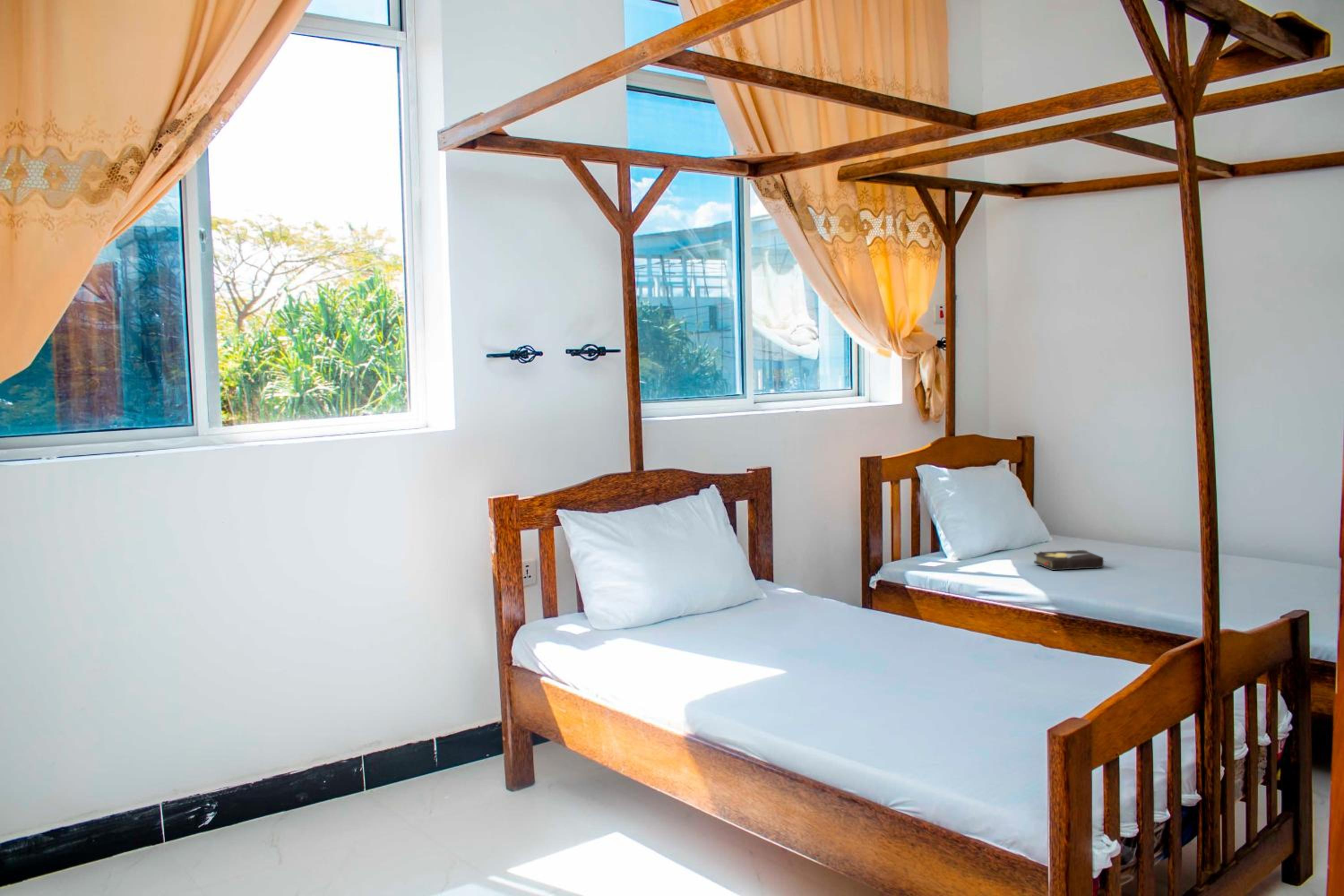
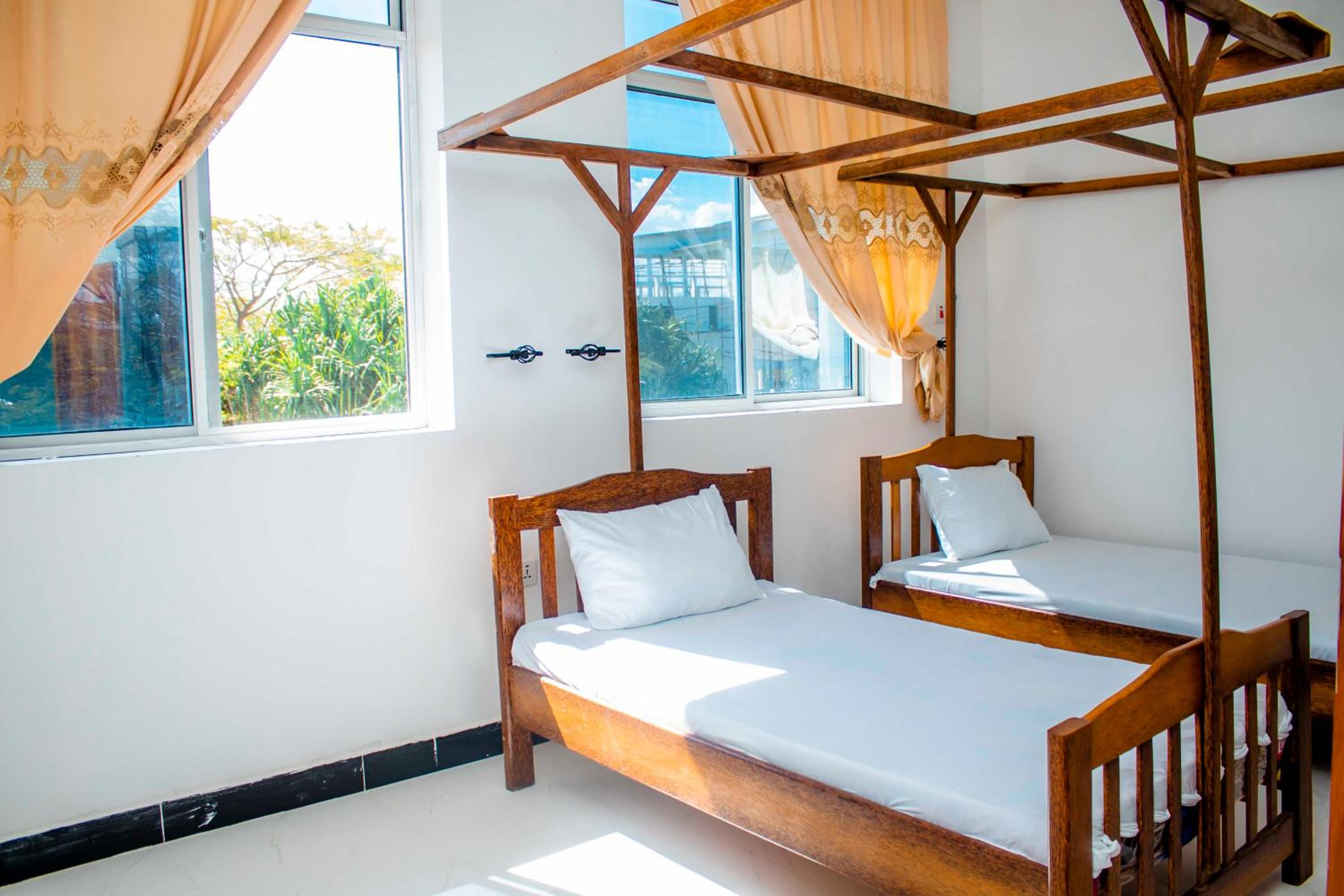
- hardback book [1034,549,1106,571]
